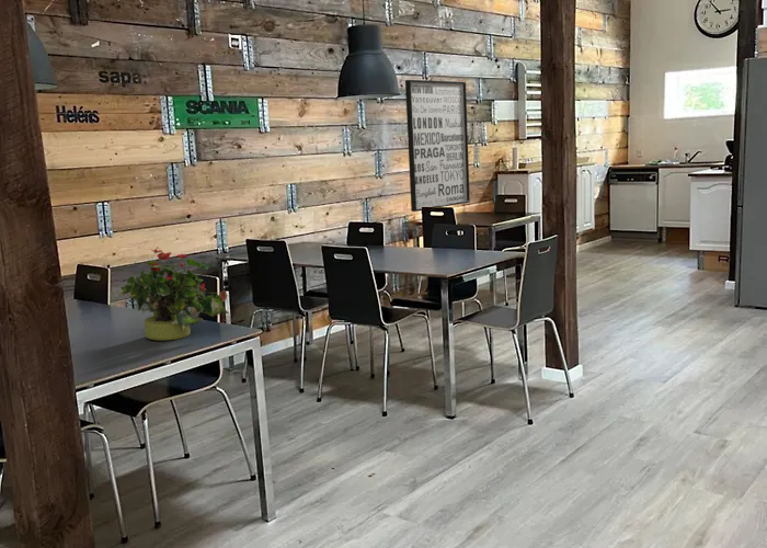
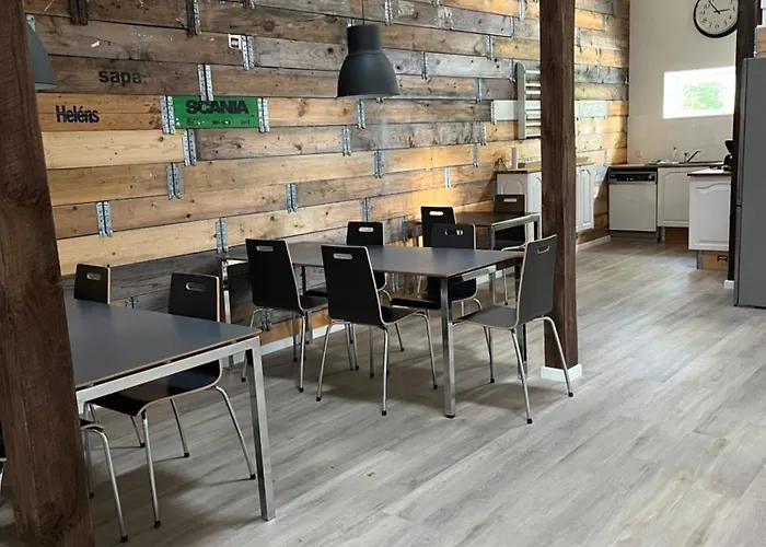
- wall art [404,79,471,213]
- potted plant [118,246,230,342]
